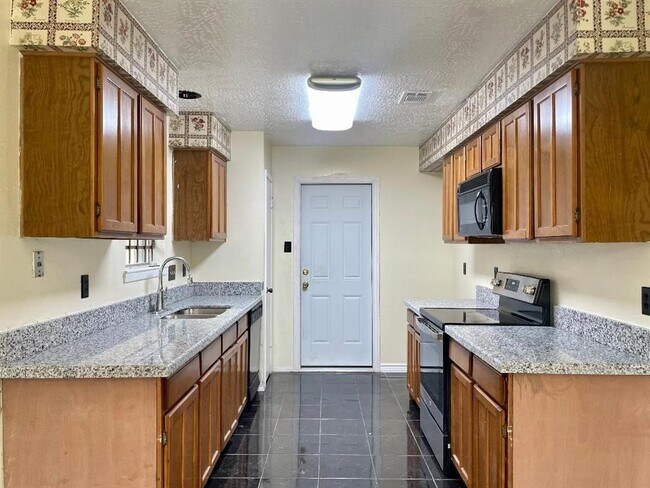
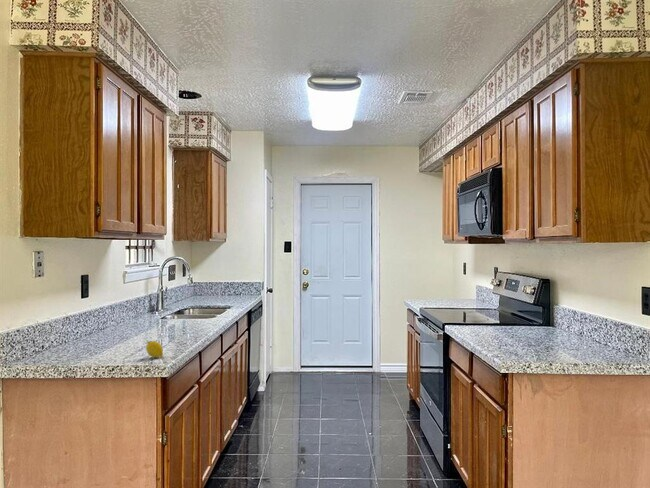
+ fruit [145,340,164,358]
